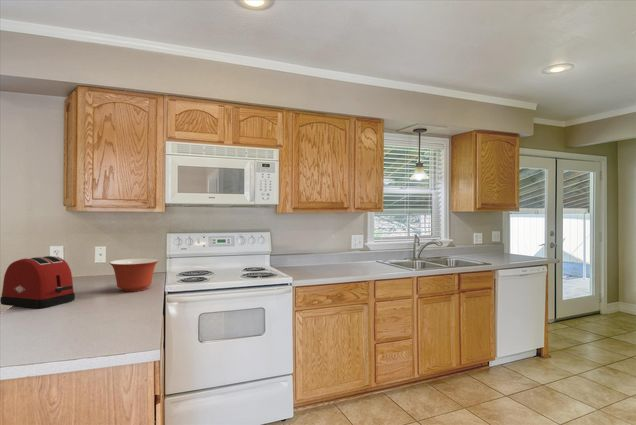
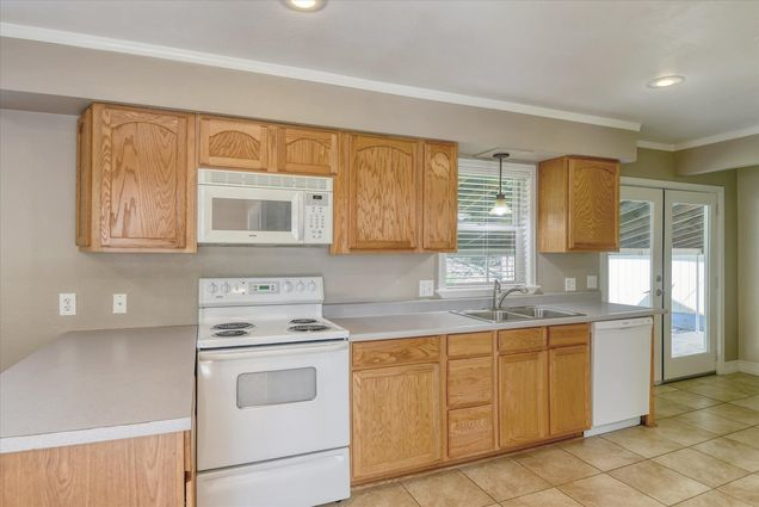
- toaster [0,255,76,309]
- mixing bowl [109,258,160,292]
